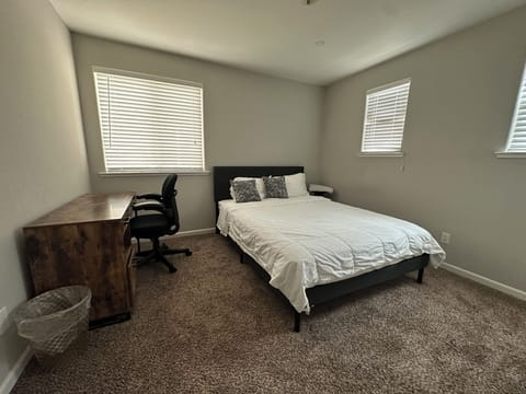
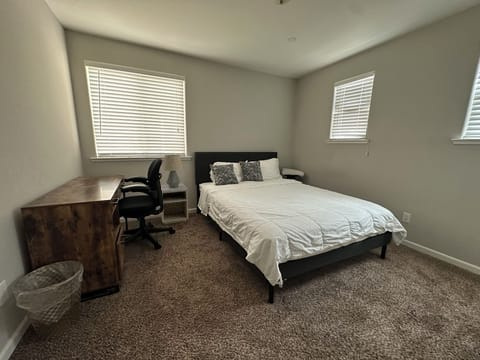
+ nightstand [159,183,189,225]
+ lamp [163,154,183,188]
